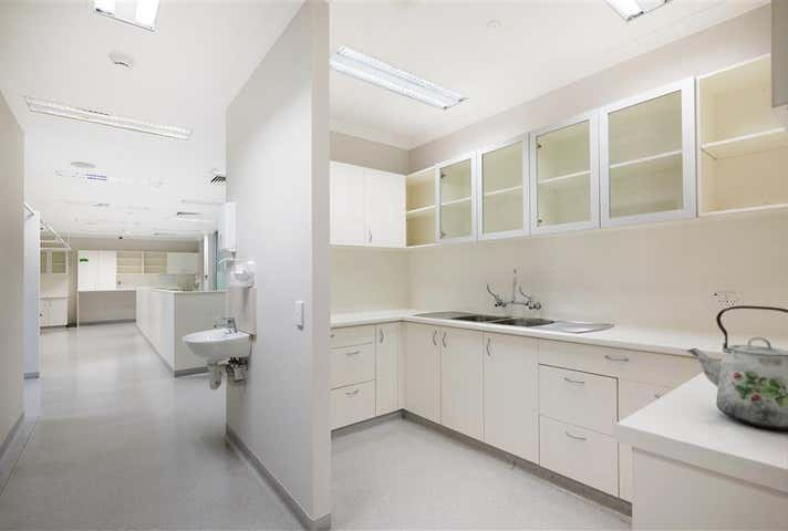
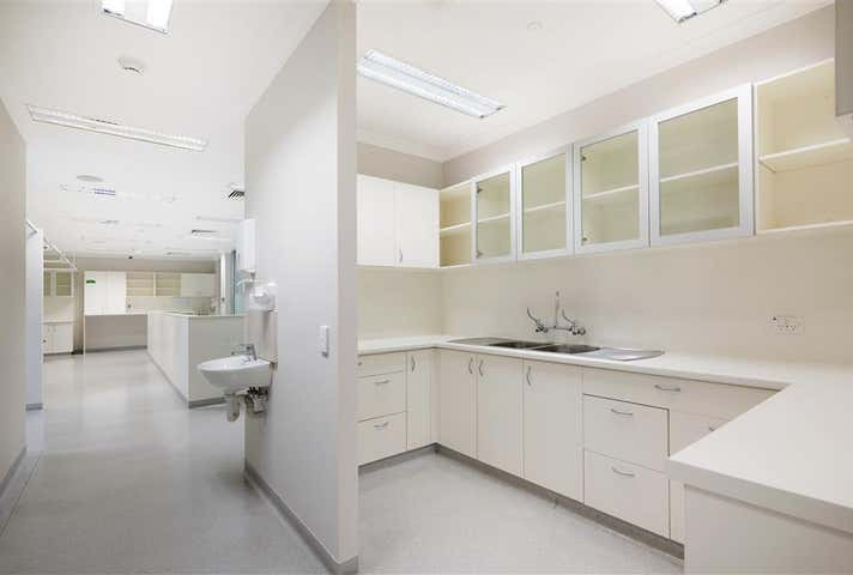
- kettle [685,304,788,431]
